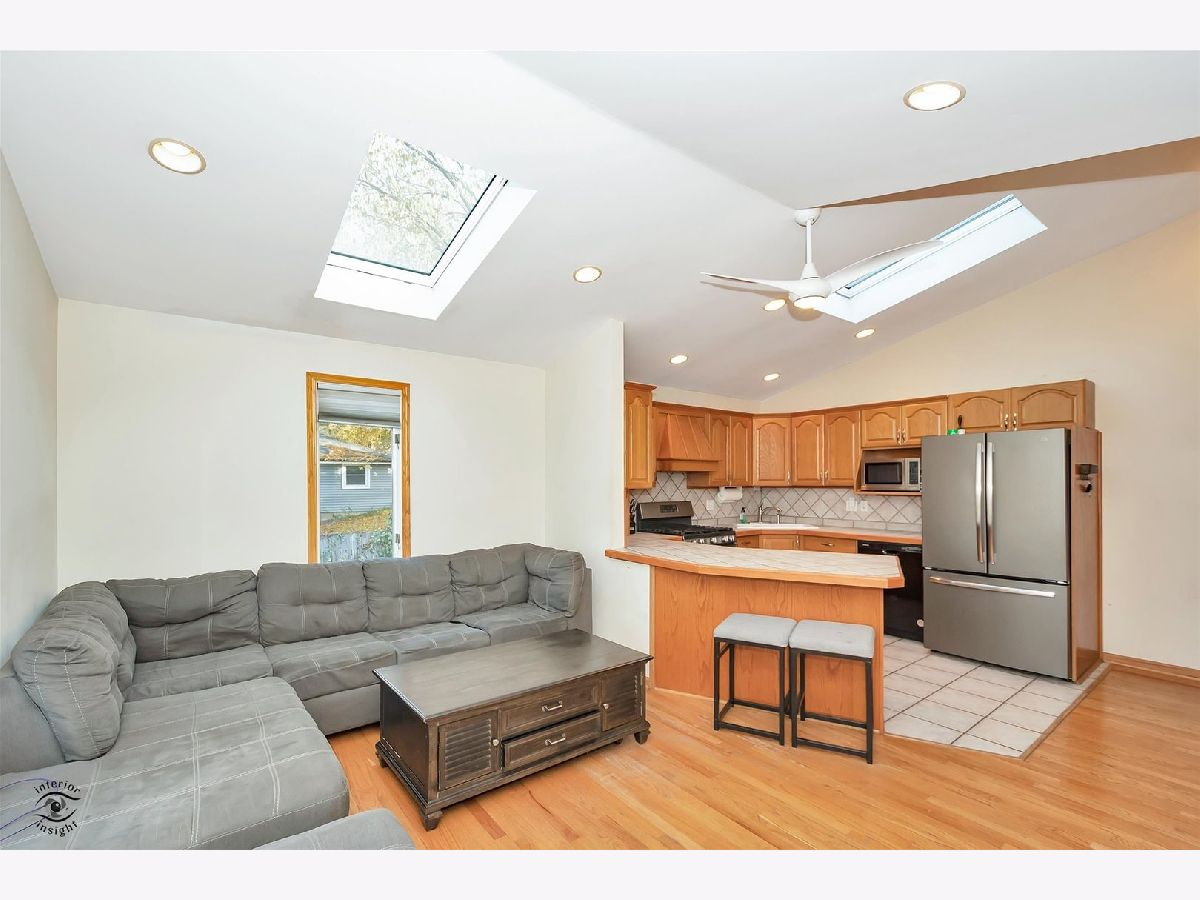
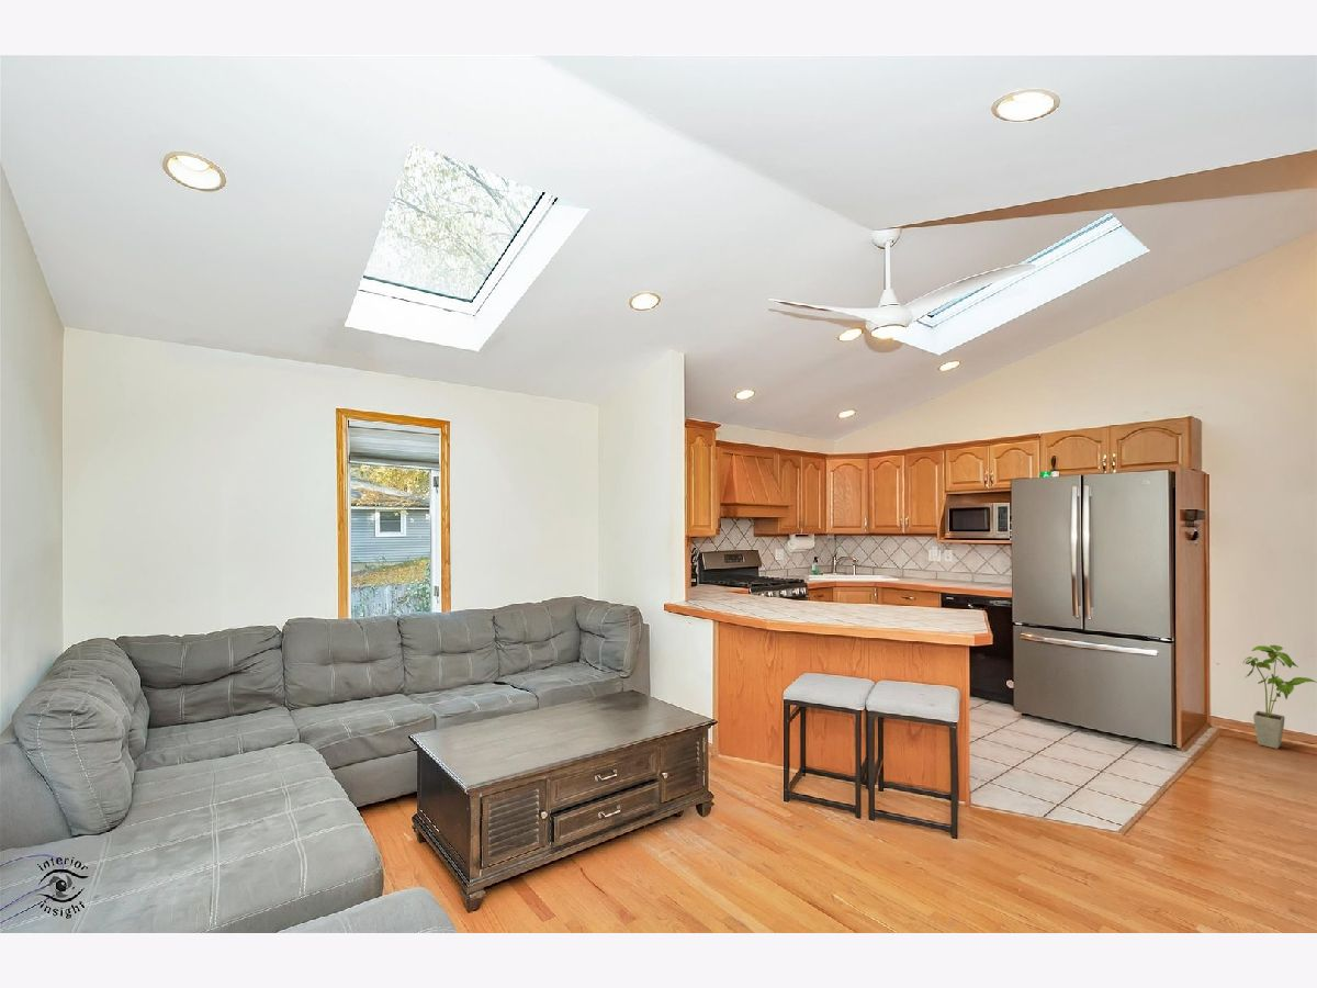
+ house plant [1242,644,1317,750]
